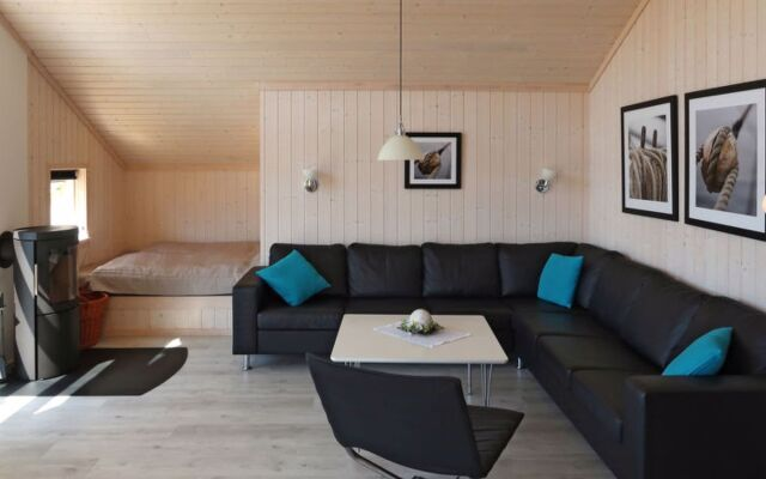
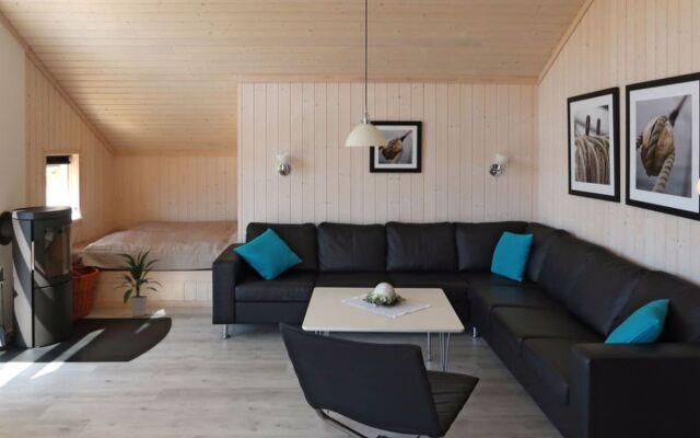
+ indoor plant [110,245,164,318]
